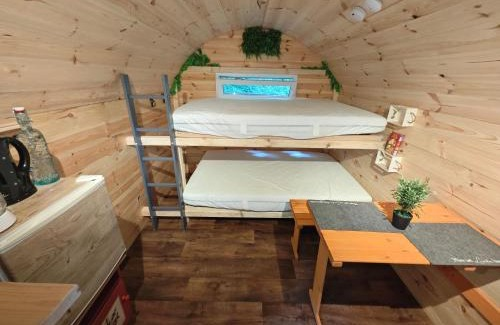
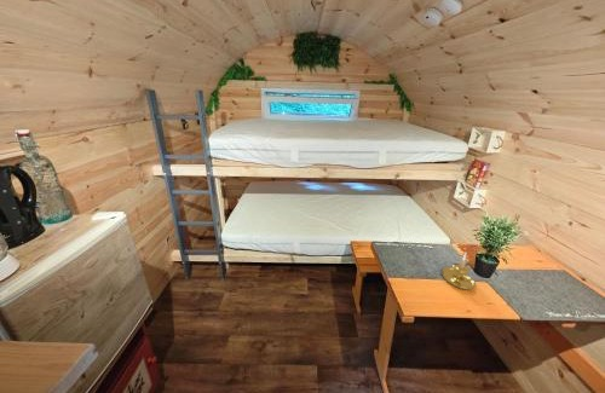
+ candle holder [442,252,478,290]
